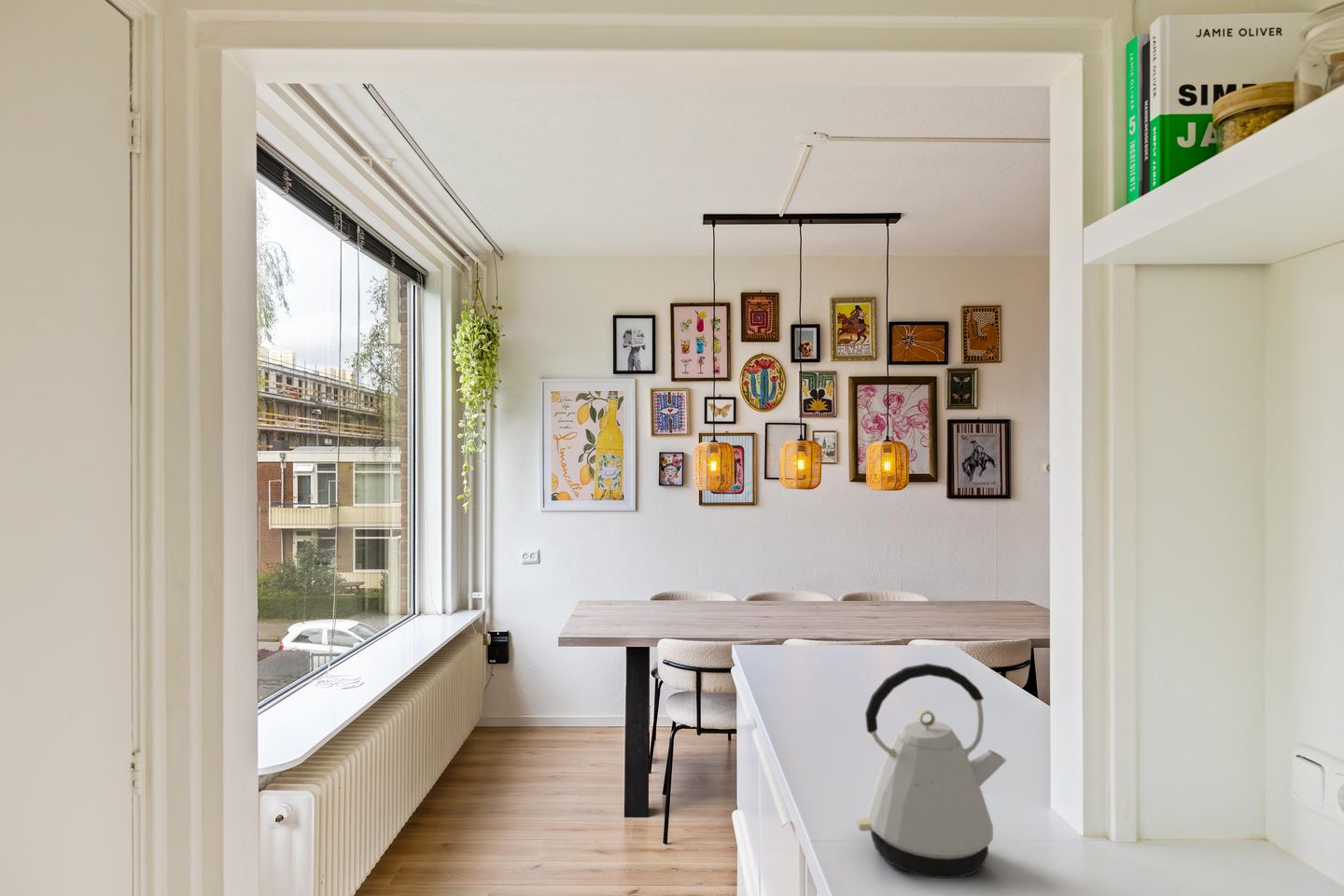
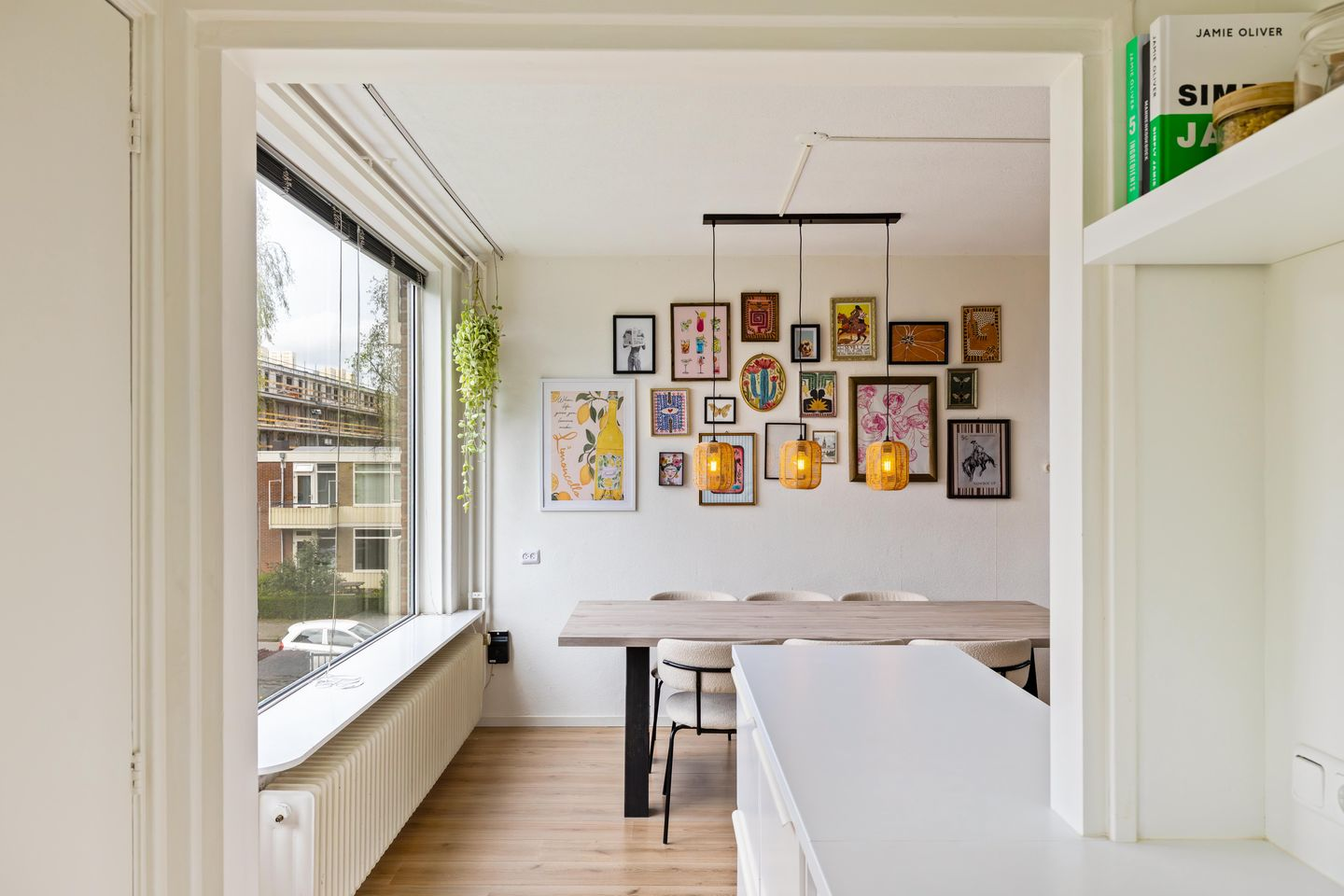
- kettle [856,663,1008,879]
